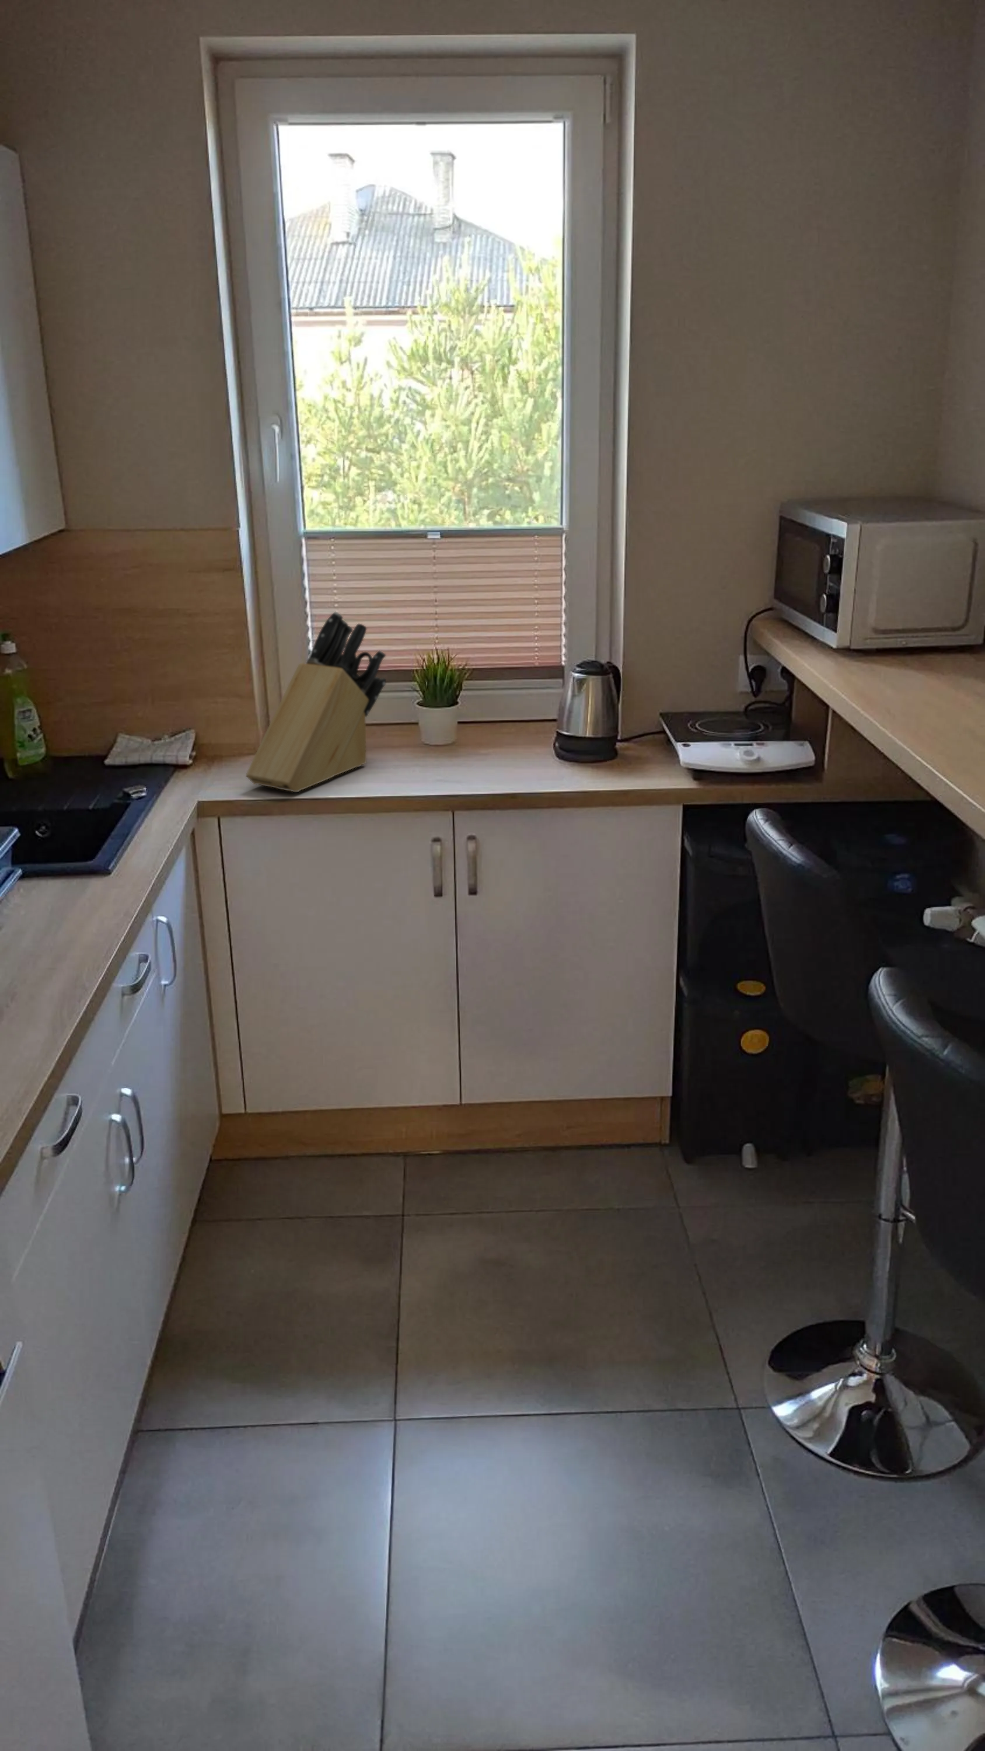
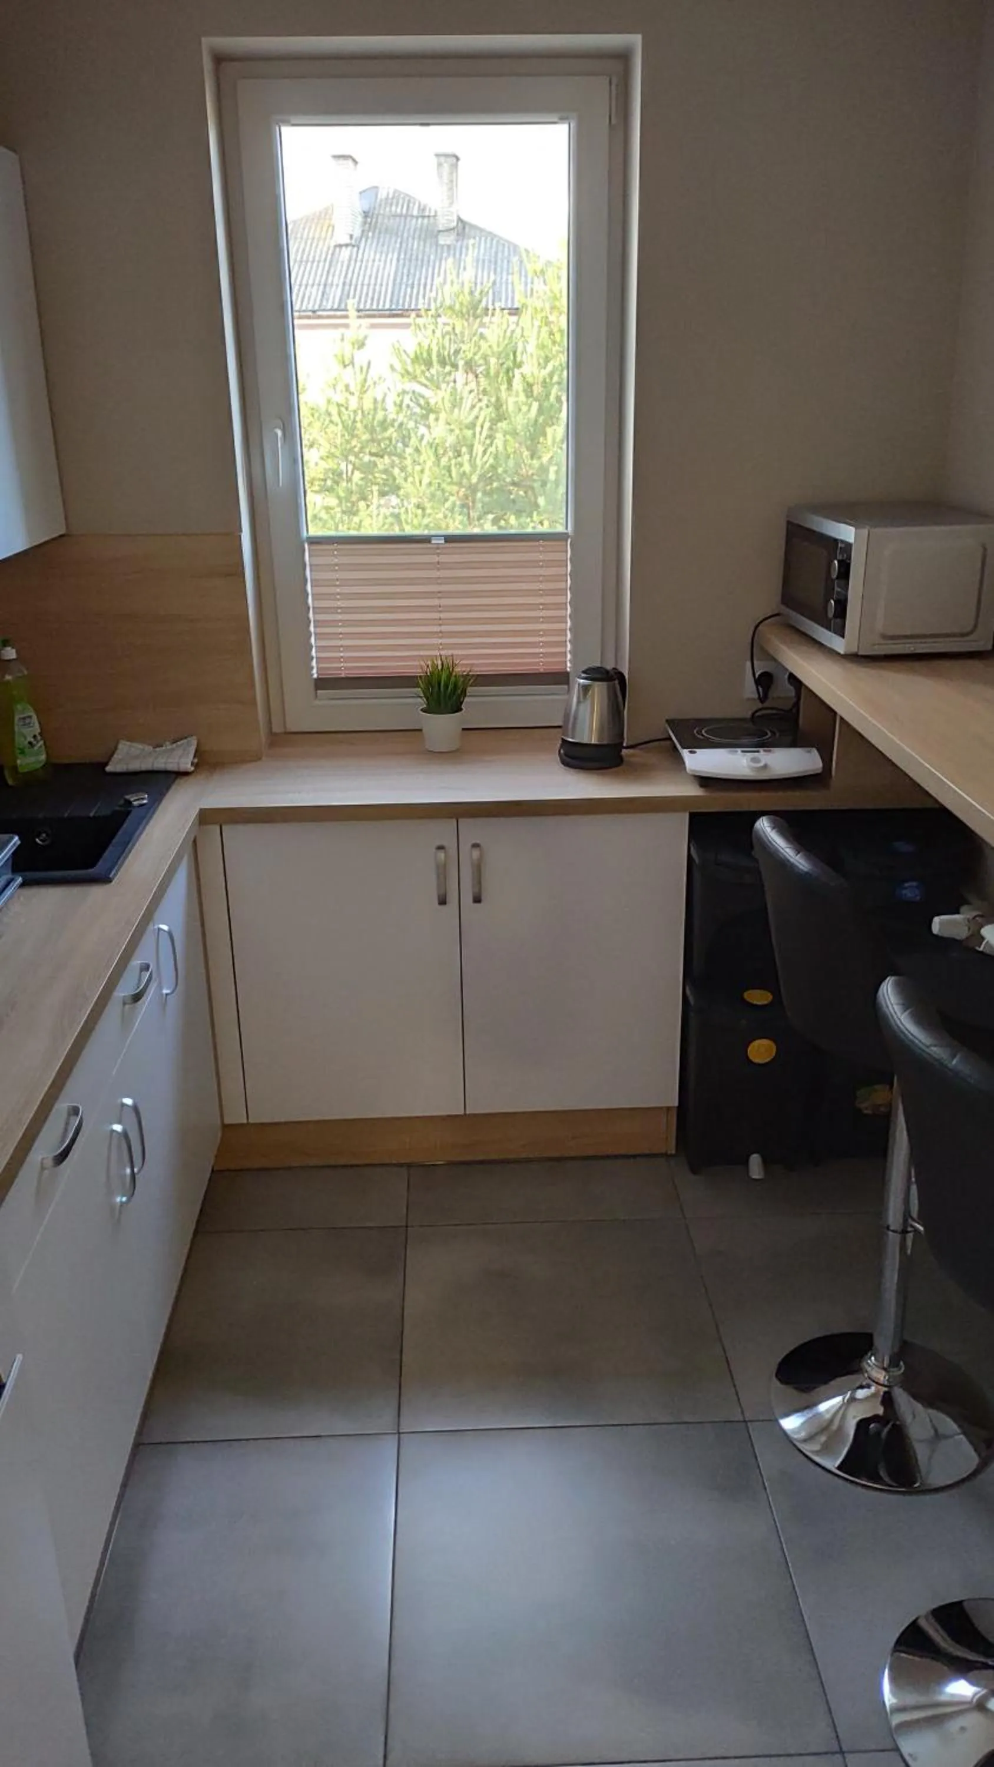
- knife block [245,611,387,793]
